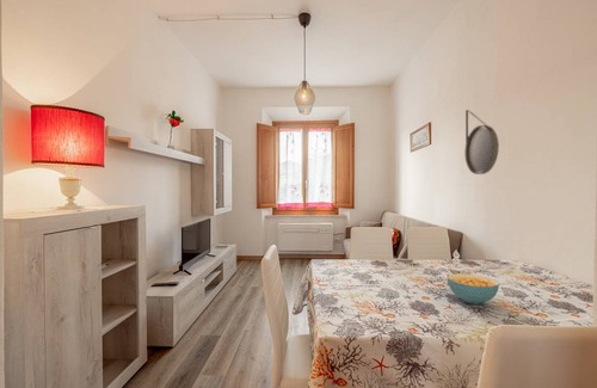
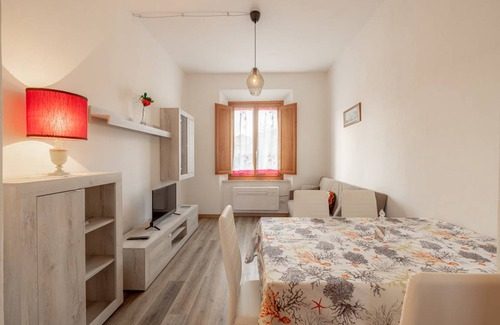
- cereal bowl [447,272,500,306]
- home mirror [463,109,500,175]
